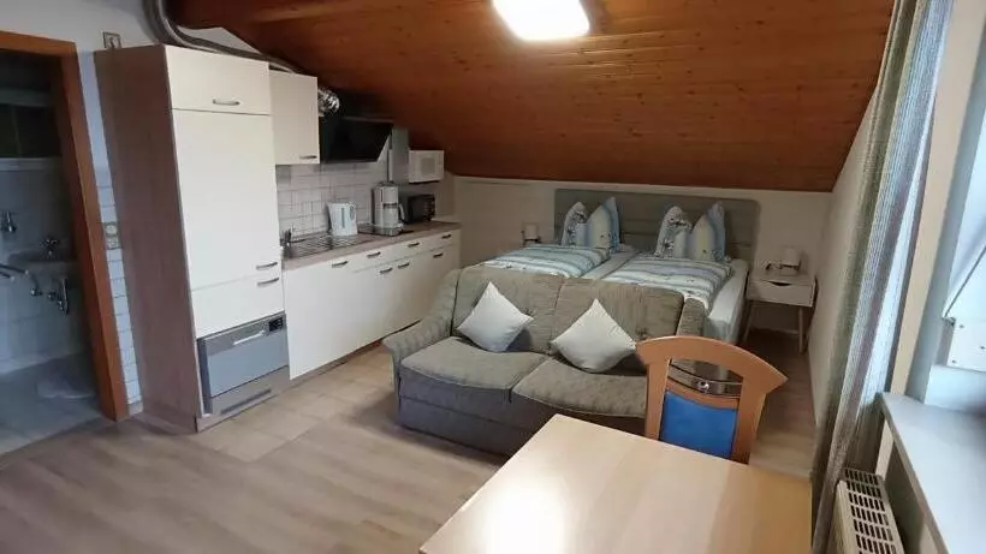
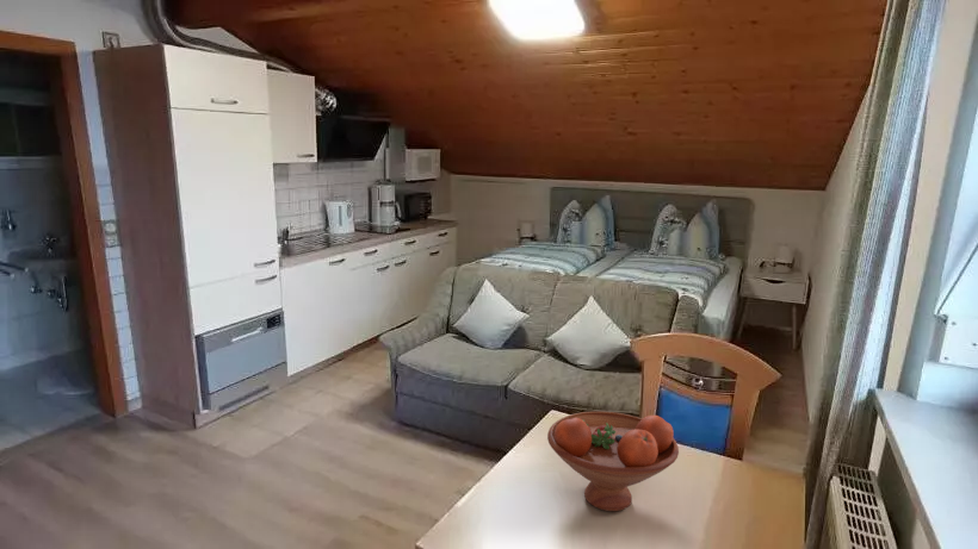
+ fruit bowl [546,411,680,512]
